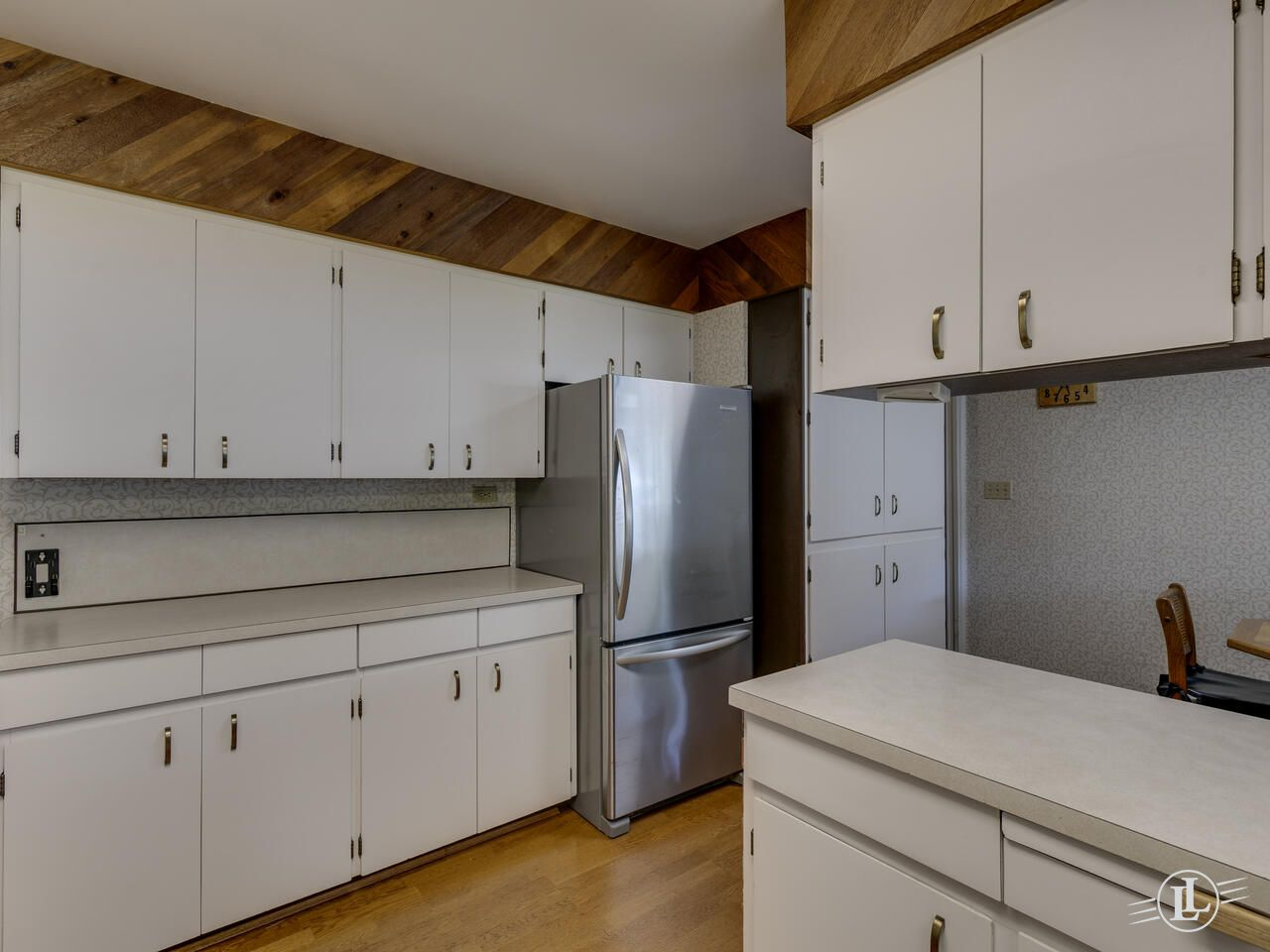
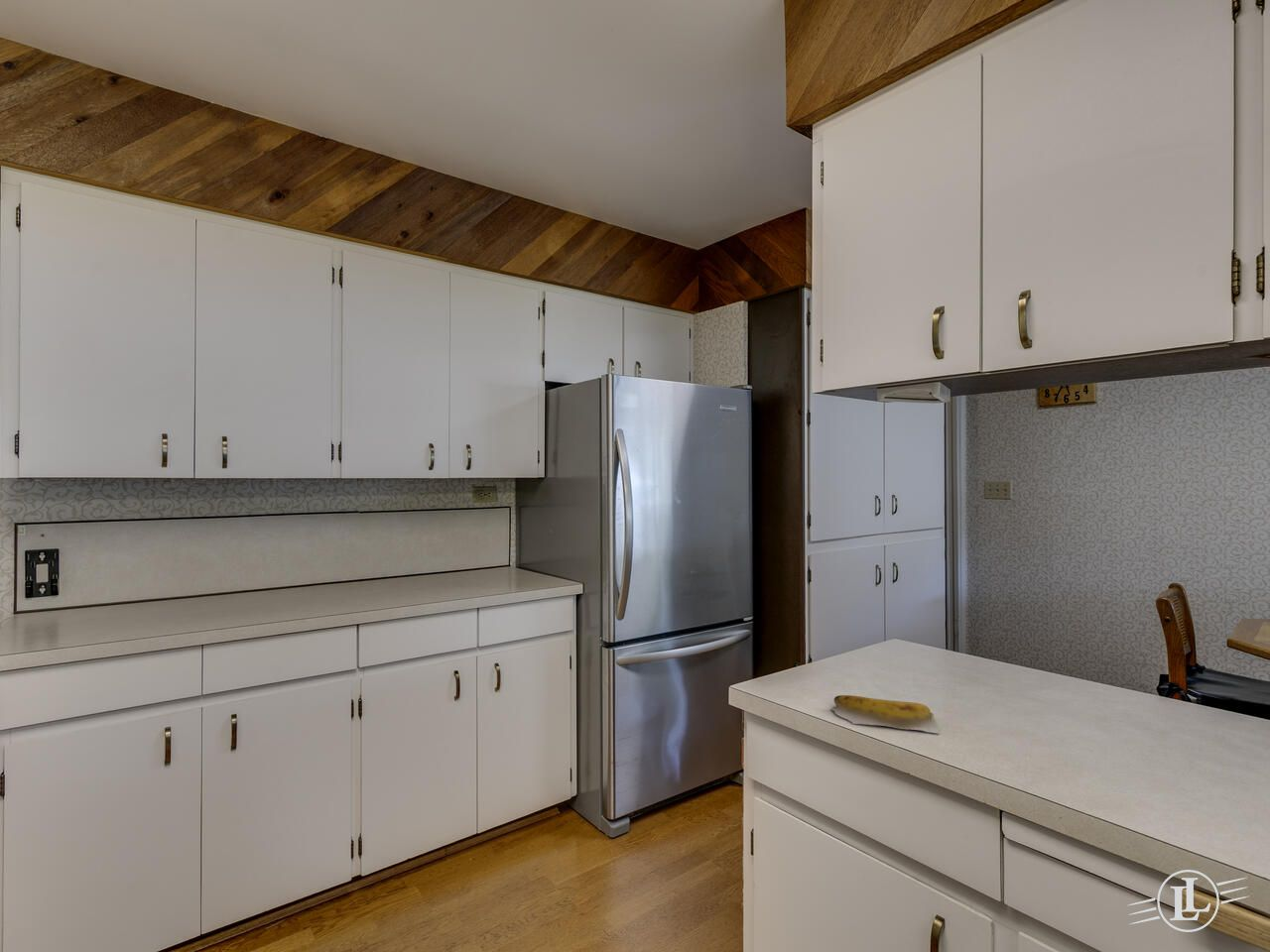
+ banana [830,694,941,735]
